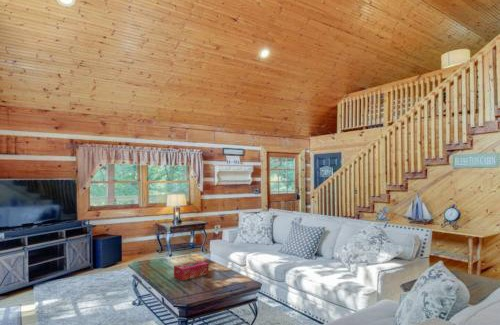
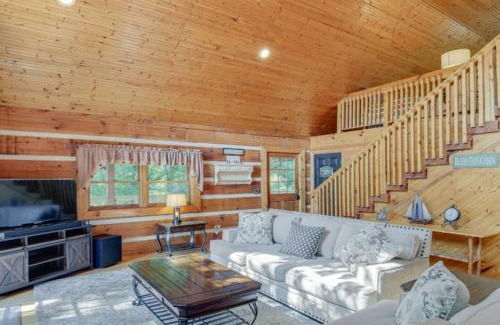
- tissue box [173,259,210,282]
